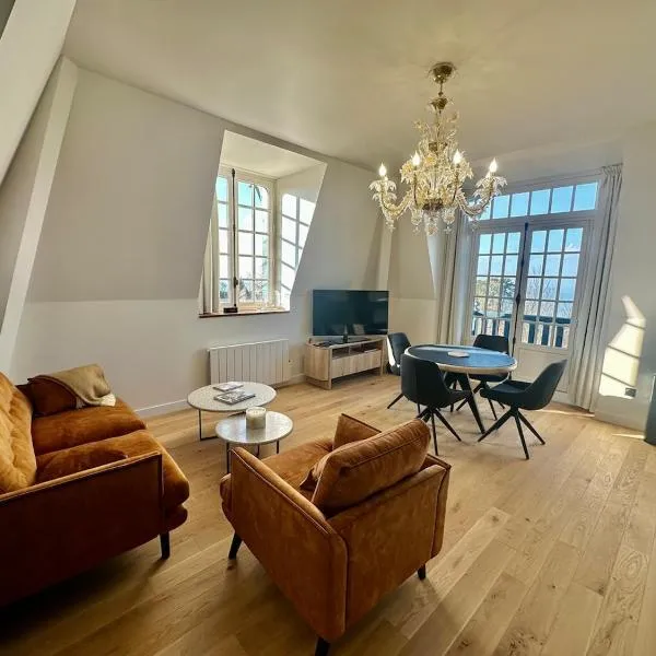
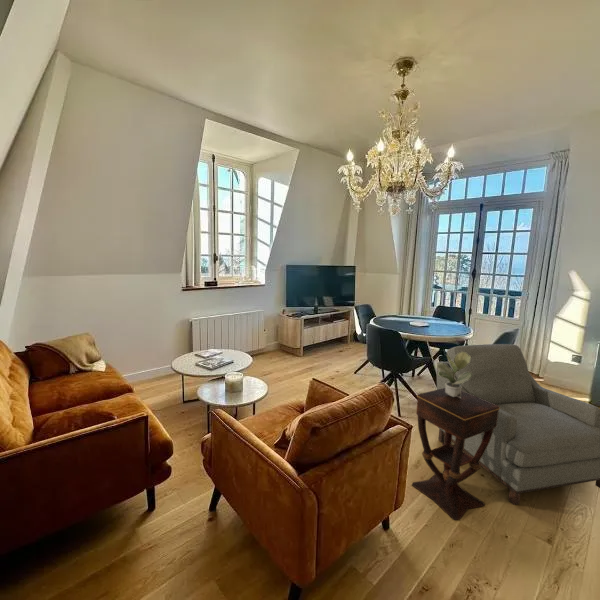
+ chair [436,343,600,506]
+ side table [411,388,500,521]
+ potted plant [436,352,472,398]
